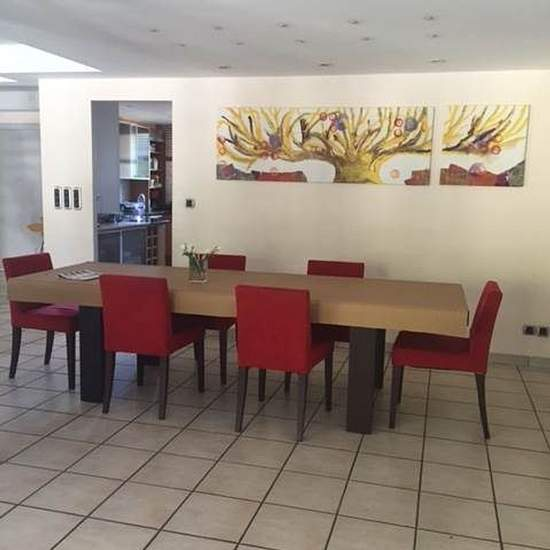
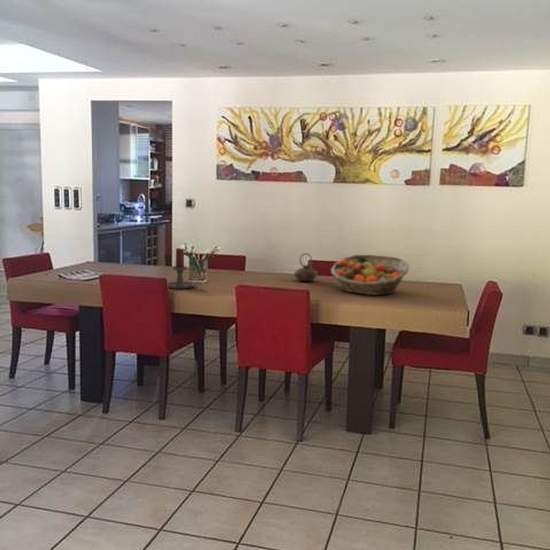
+ teapot [293,252,319,282]
+ fruit basket [330,254,410,296]
+ candle holder [167,247,201,290]
